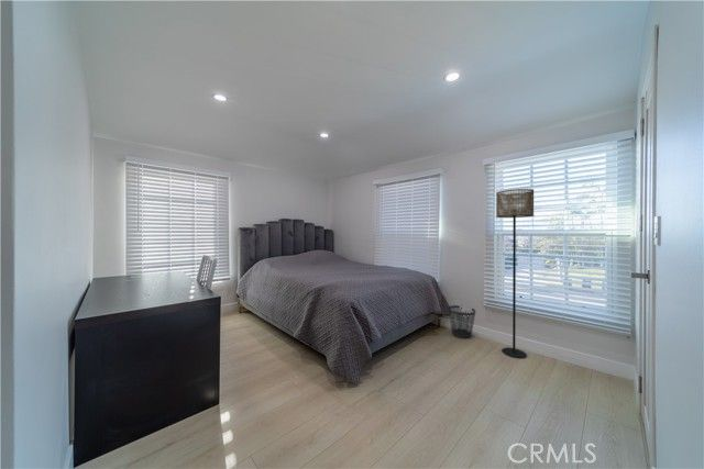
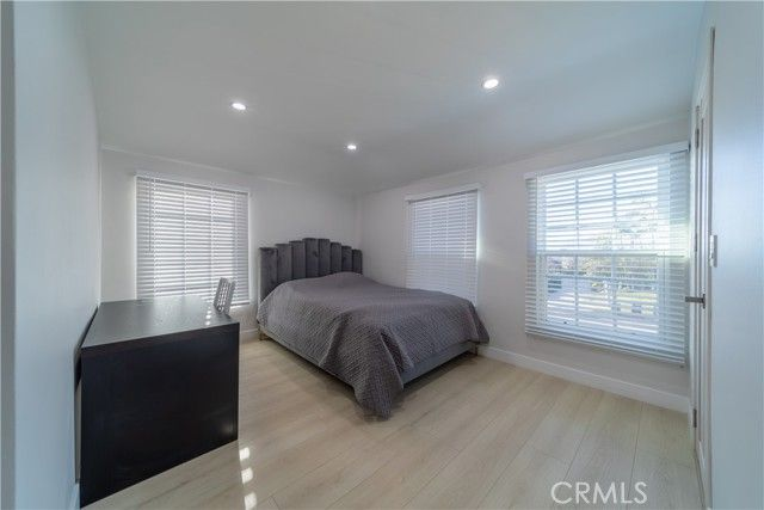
- wastebasket [448,304,476,339]
- floor lamp [495,188,535,359]
